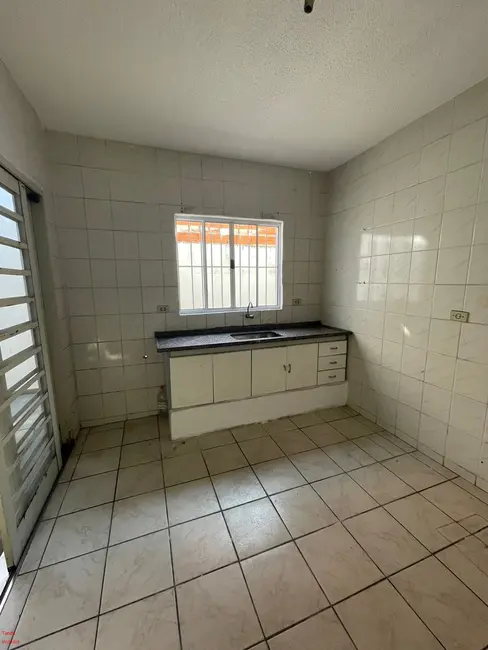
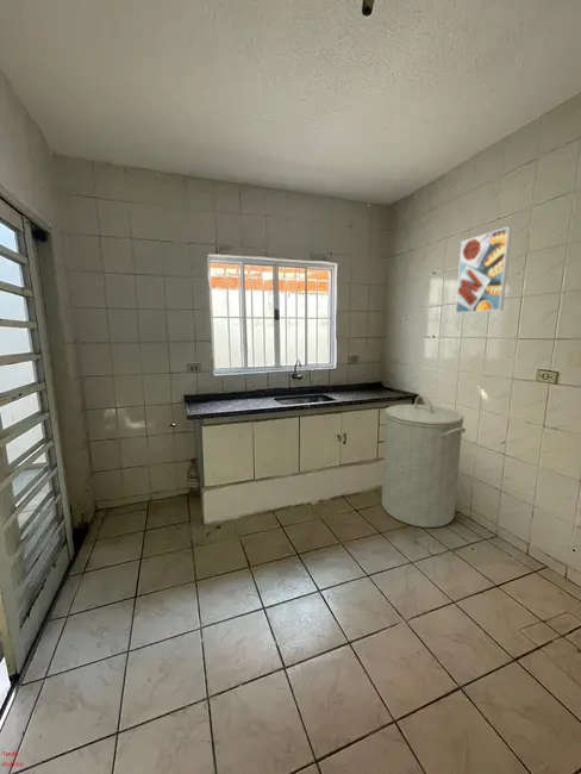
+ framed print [455,226,513,314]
+ laundry hamper [381,394,467,529]
